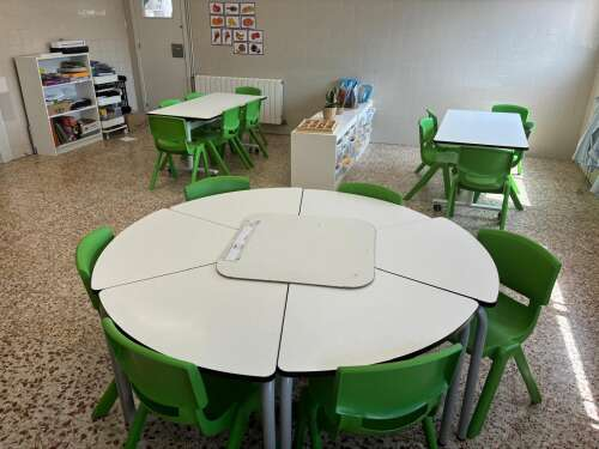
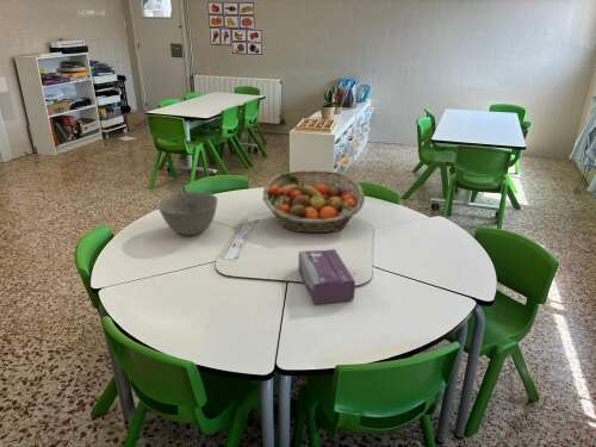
+ tissue box [298,248,356,305]
+ bowl [156,191,219,236]
+ fruit basket [262,169,366,234]
